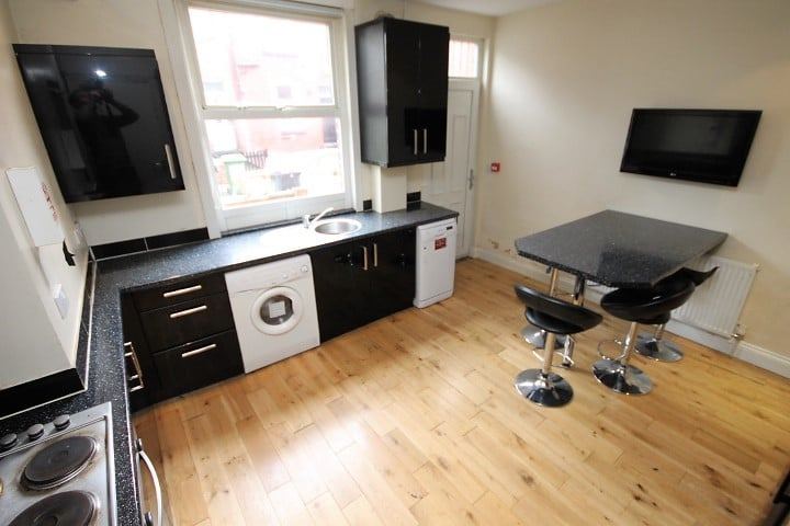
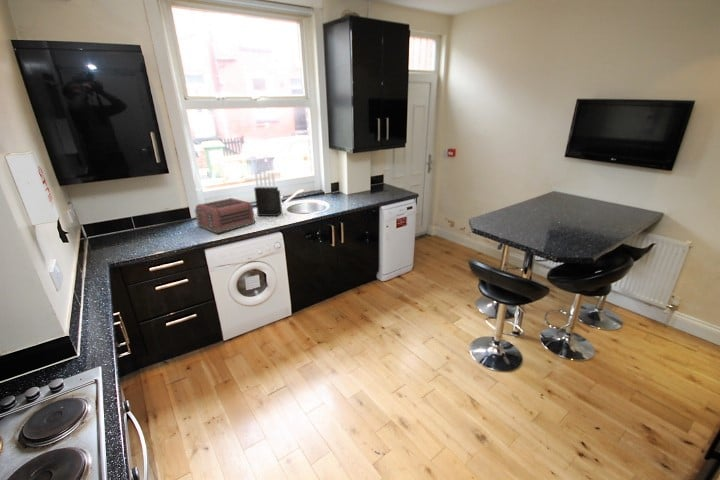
+ toaster [193,197,256,234]
+ knife block [253,172,283,217]
